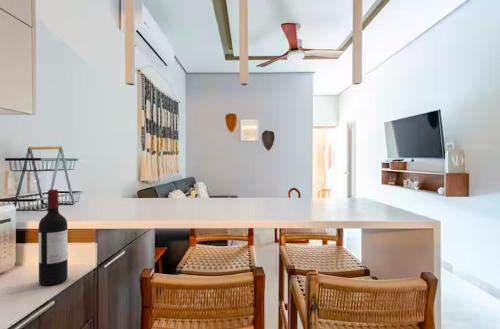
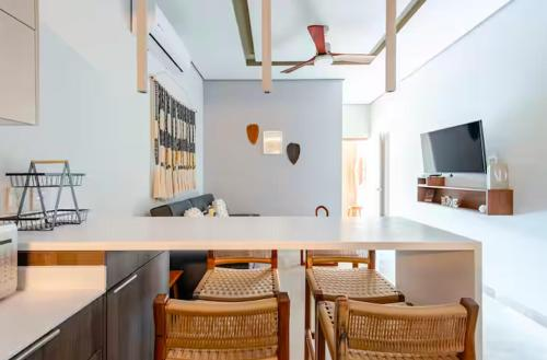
- wine bottle [38,189,69,286]
